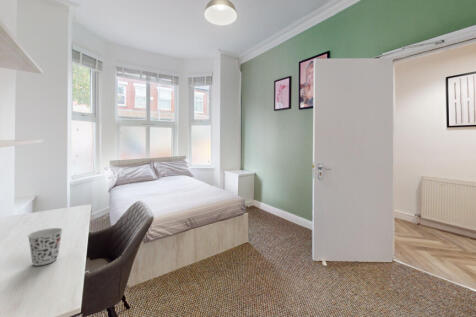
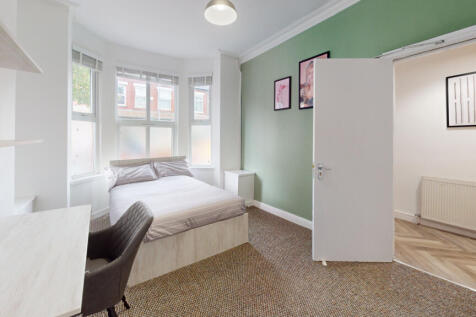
- cup [27,227,64,266]
